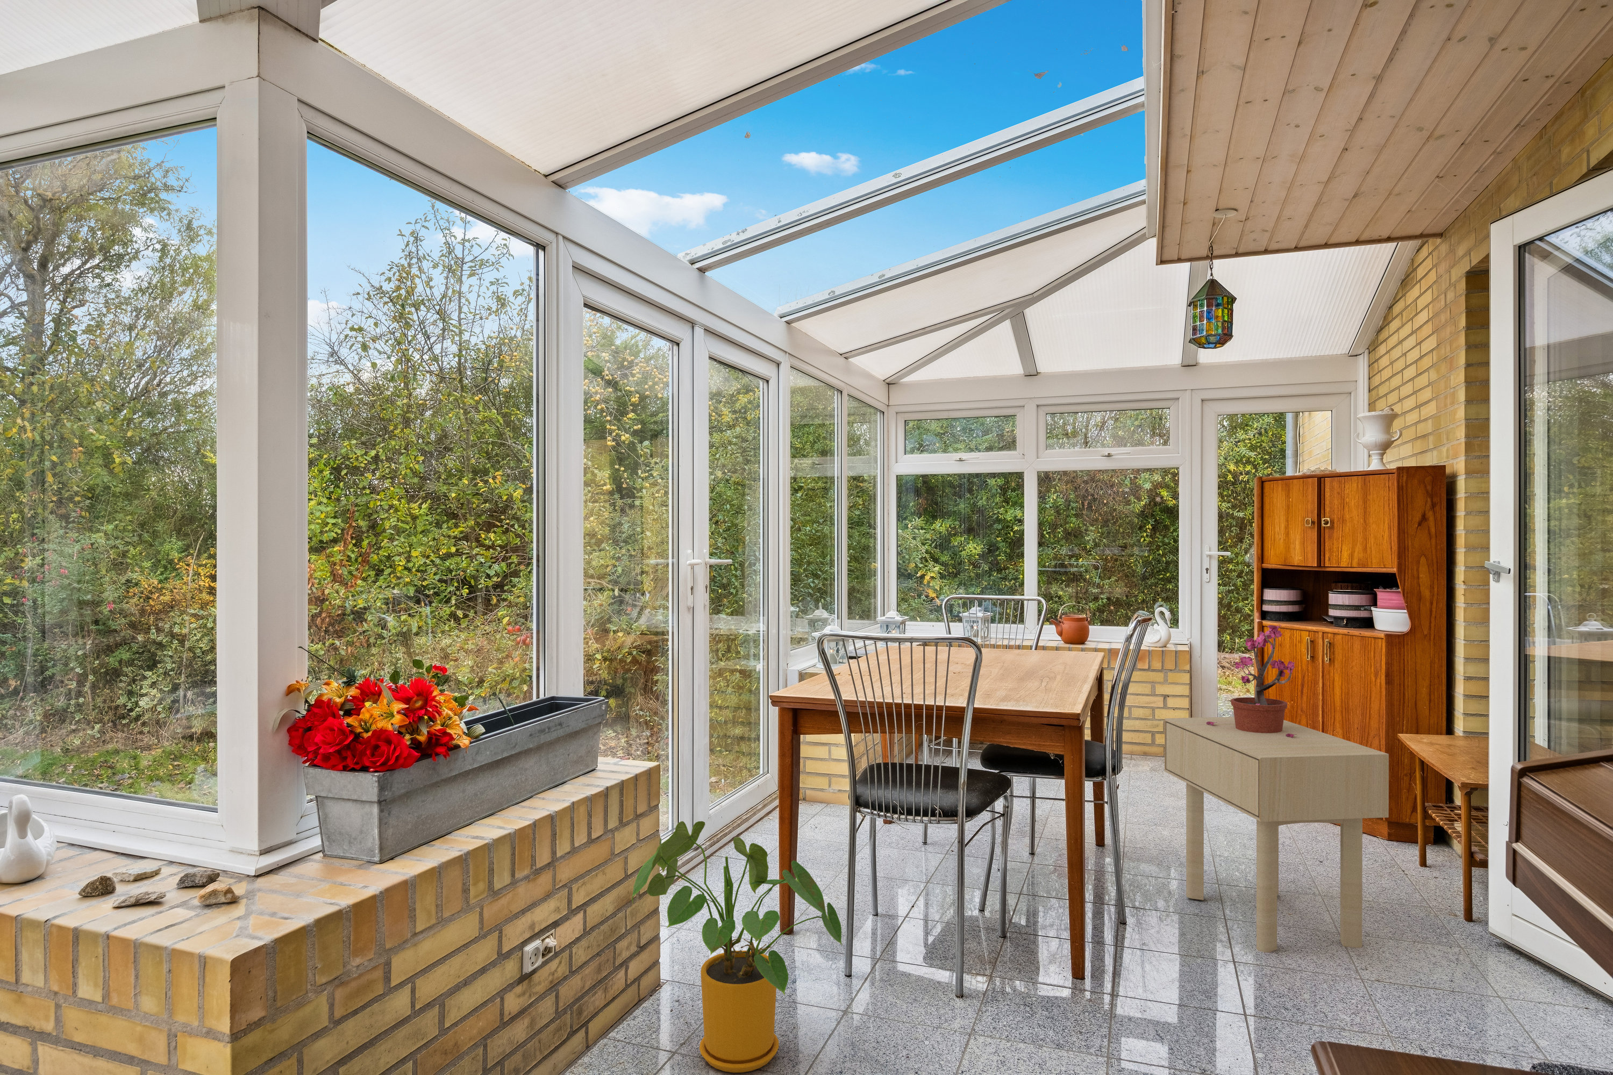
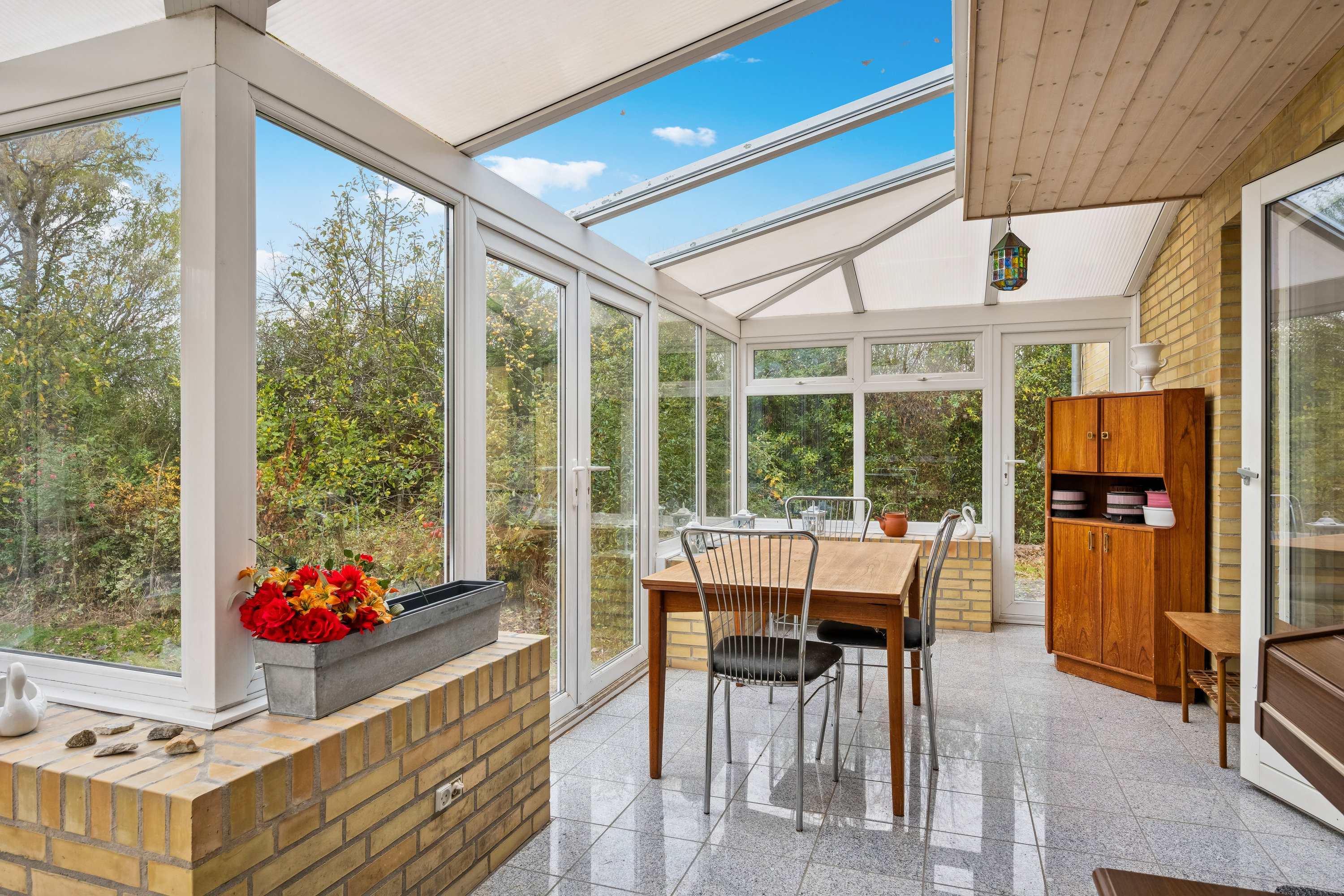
- side table [1164,716,1390,953]
- house plant [631,821,843,1074]
- potted plant [1206,625,1295,738]
